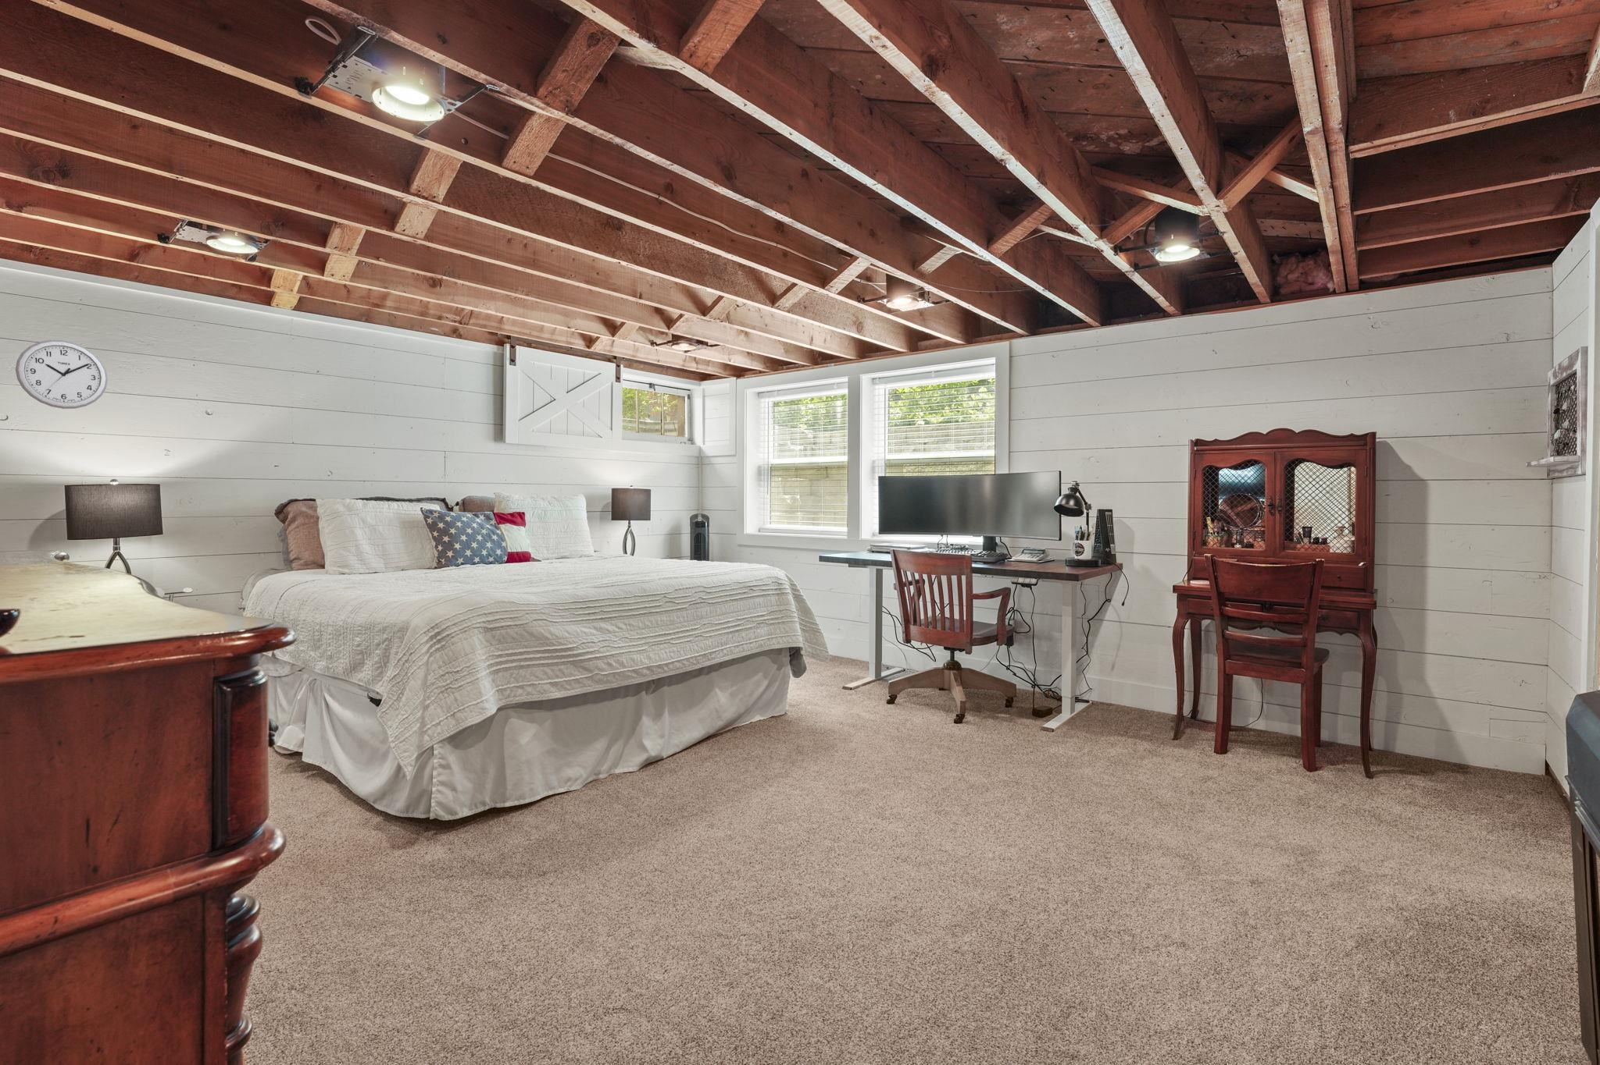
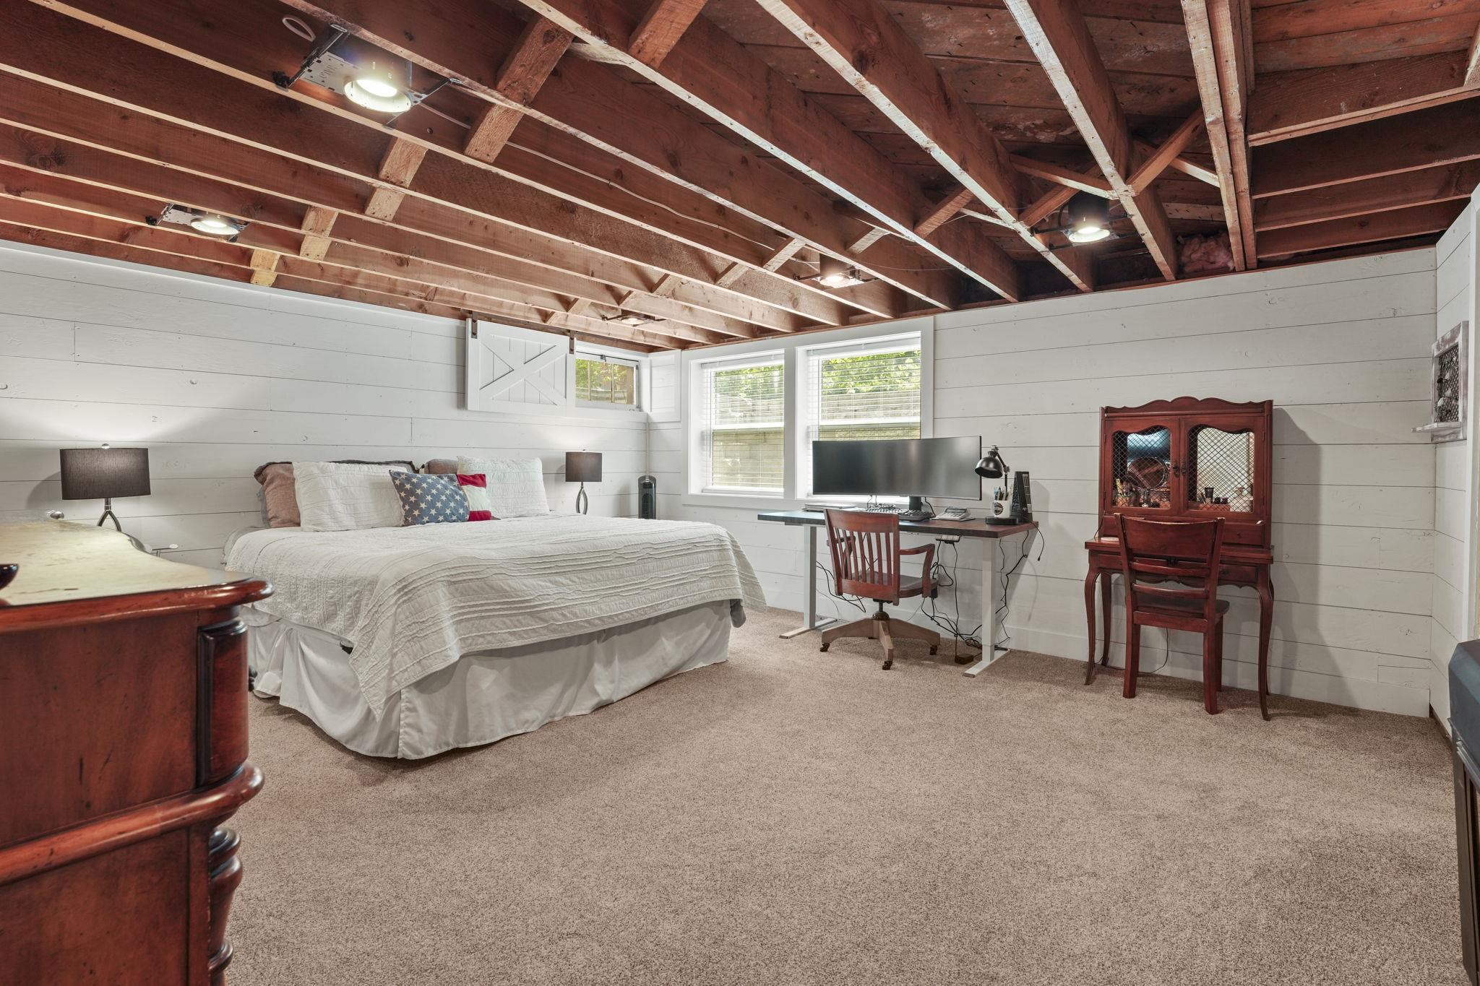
- wall clock [14,340,108,410]
